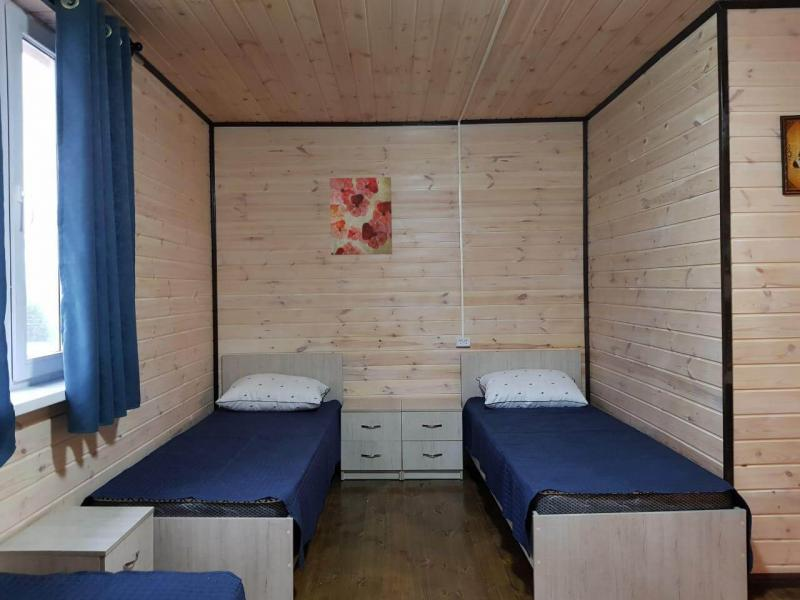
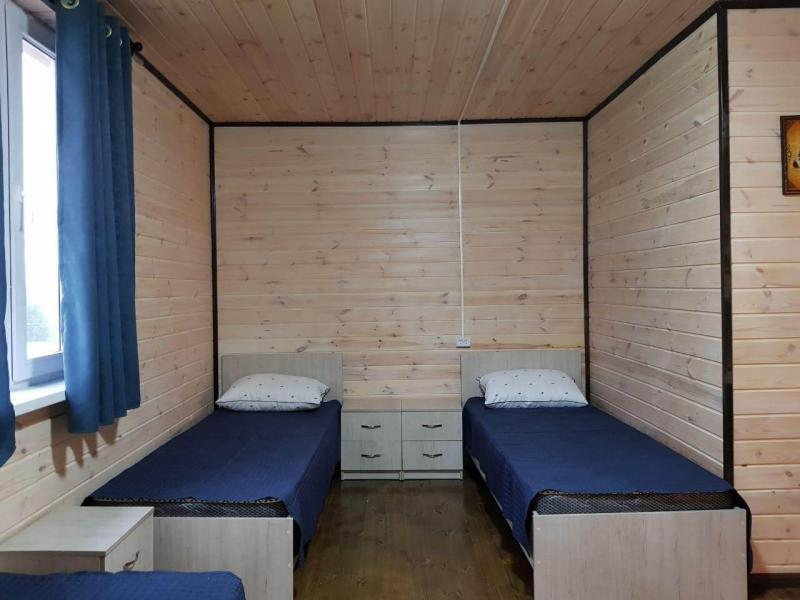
- wall art [329,176,393,256]
